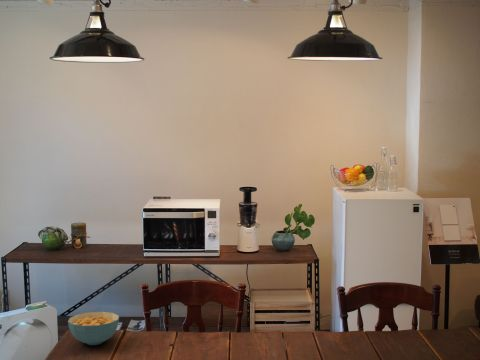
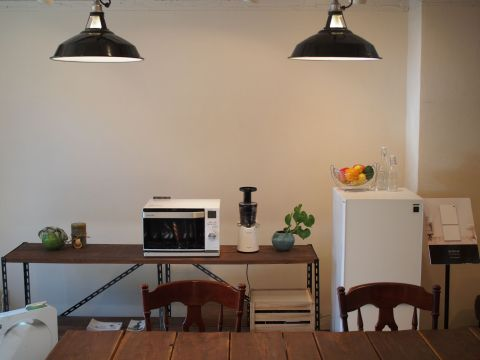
- cereal bowl [67,311,120,346]
